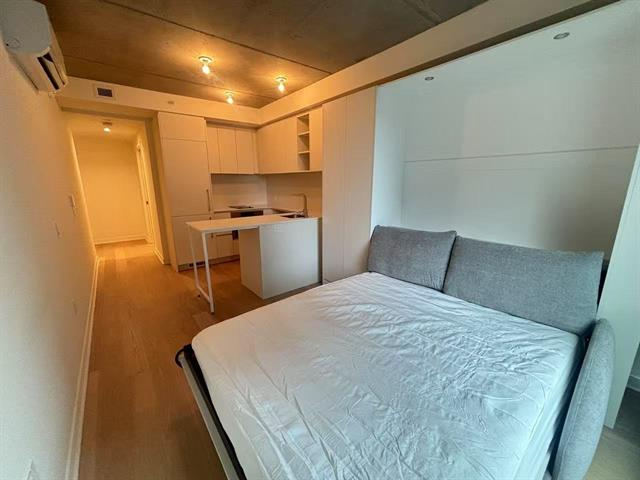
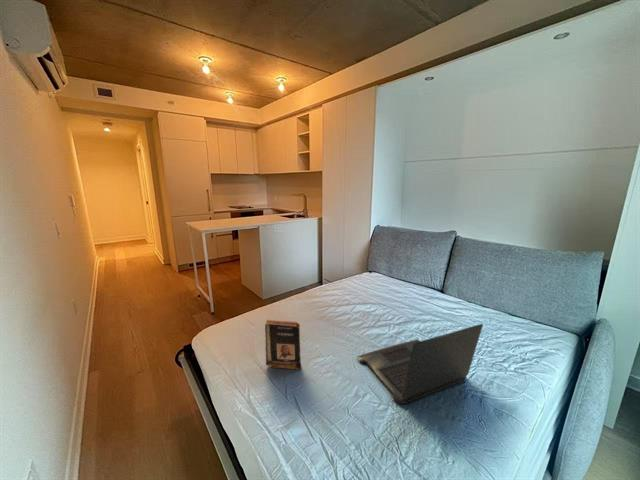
+ book [264,319,302,370]
+ laptop [356,323,484,405]
